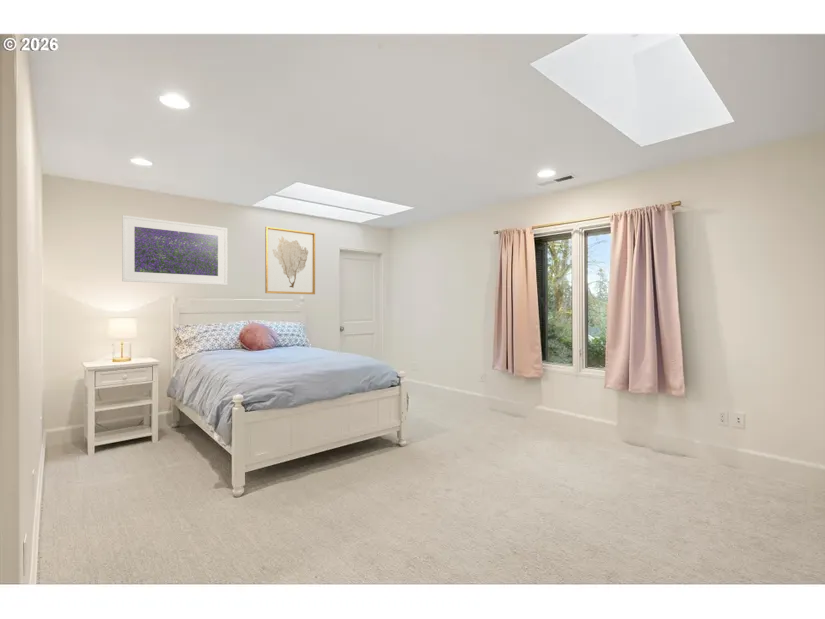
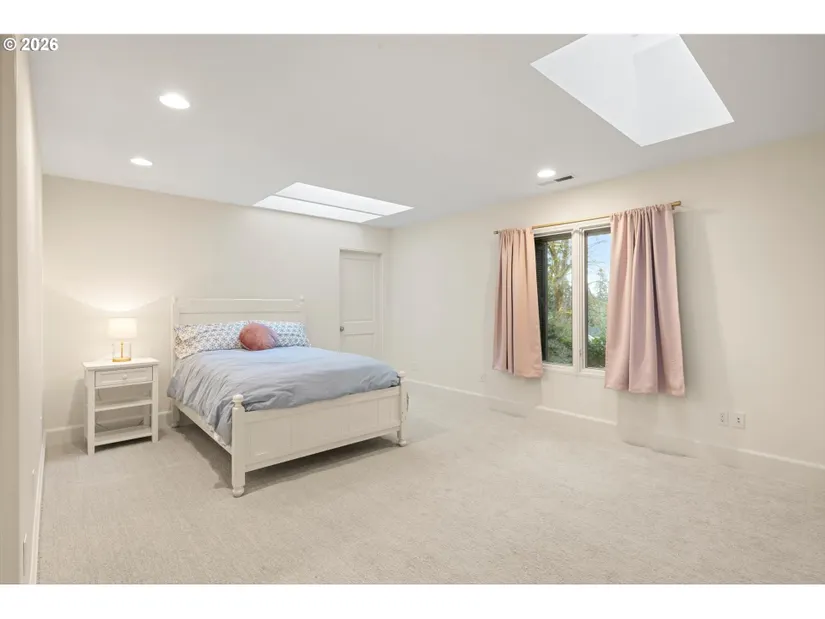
- wall art [264,226,316,295]
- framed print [121,214,228,286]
